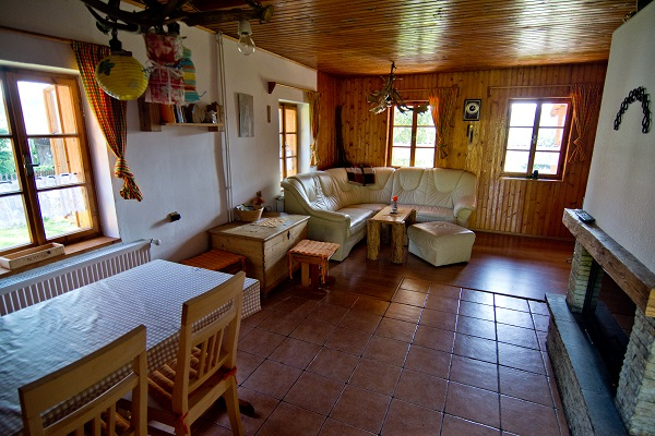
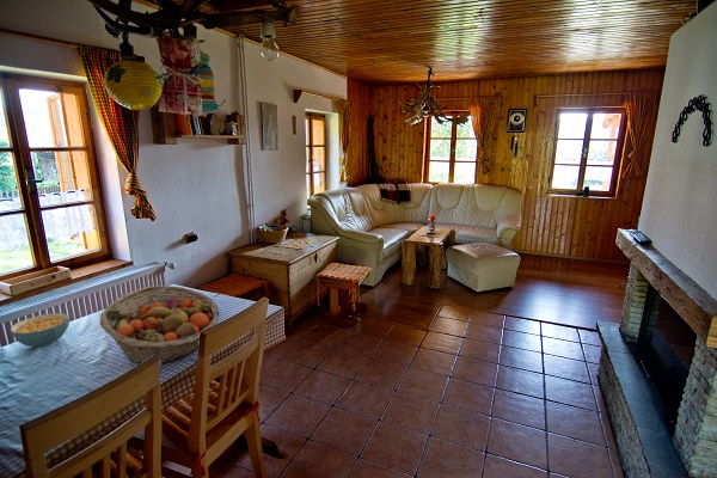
+ cereal bowl [10,312,71,348]
+ fruit basket [98,284,221,366]
